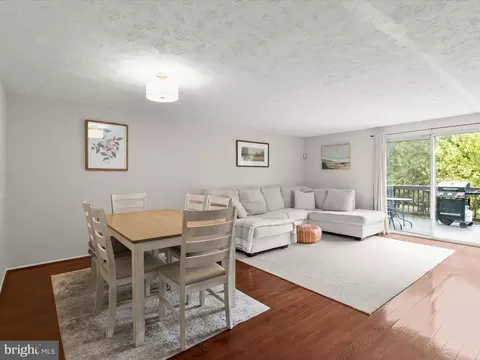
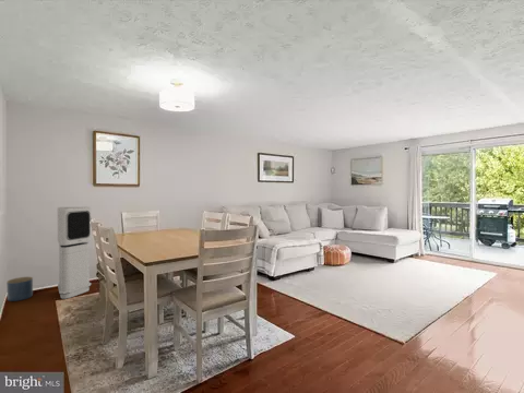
+ planter [5,276,34,302]
+ air purifier [57,206,93,300]
